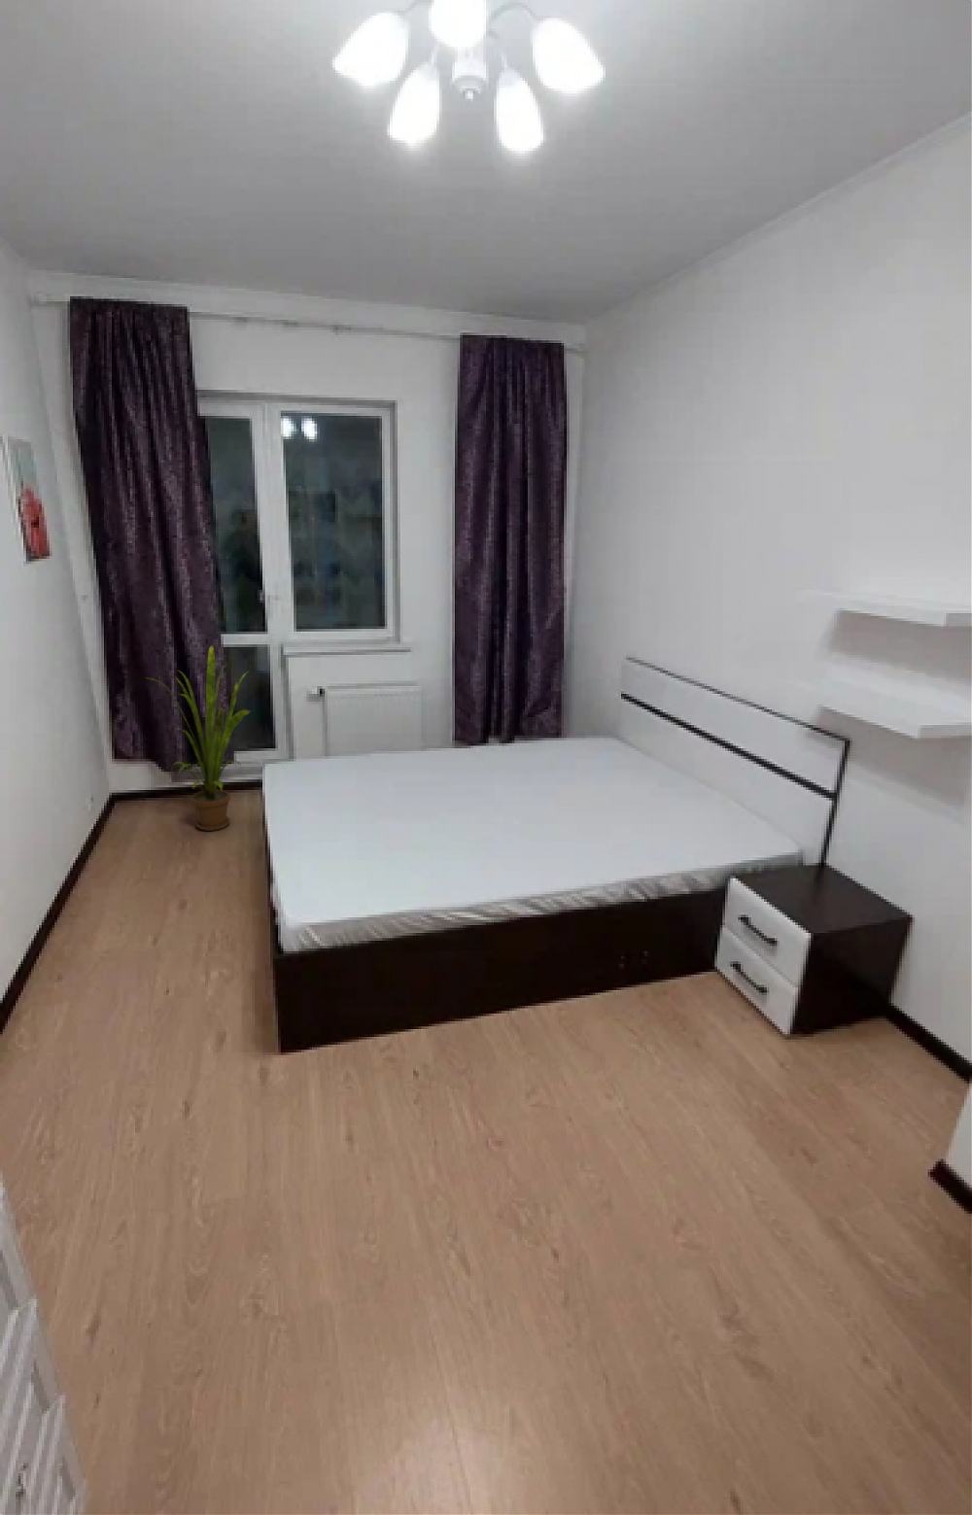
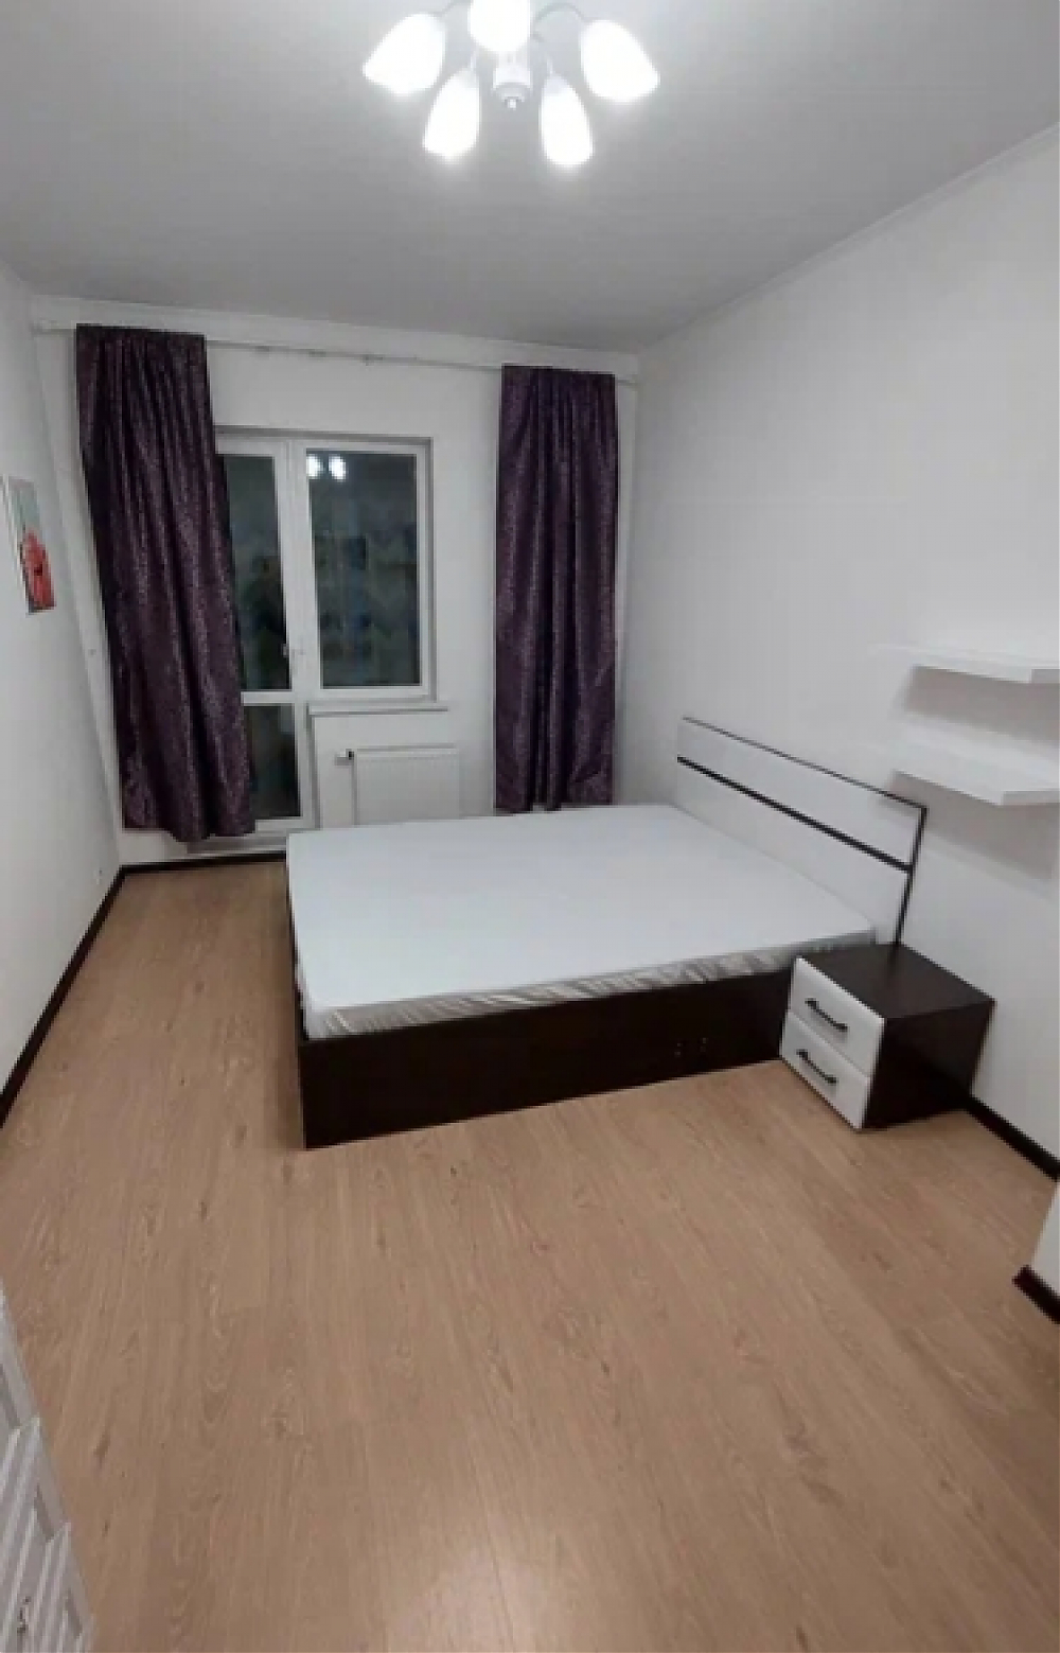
- house plant [144,644,252,831]
